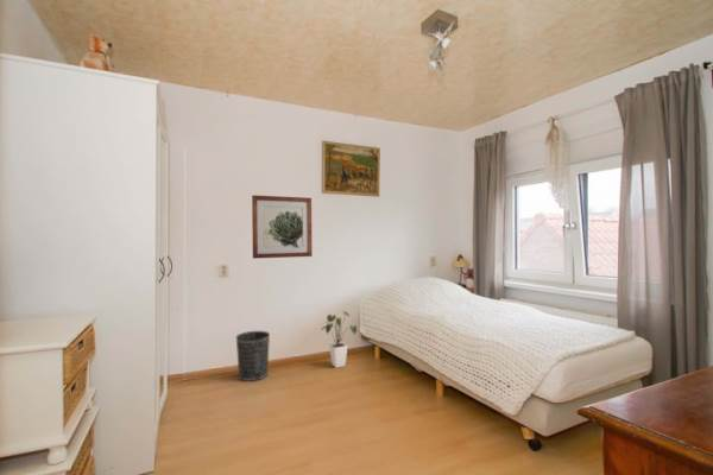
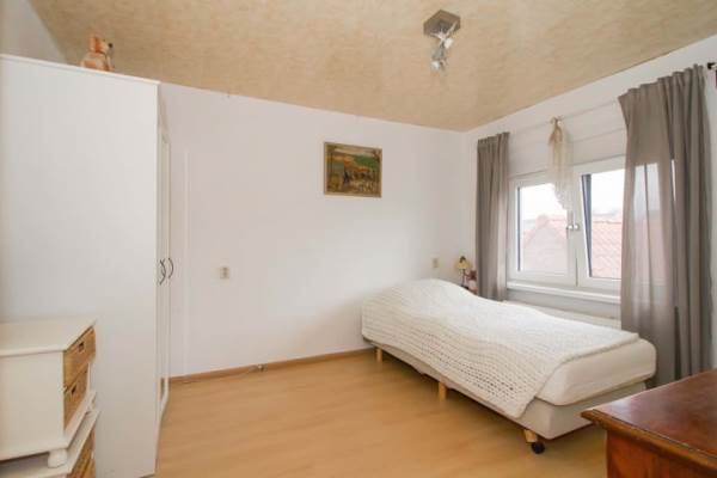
- wastebasket [235,330,271,382]
- house plant [321,310,358,369]
- wall art [251,195,314,260]
